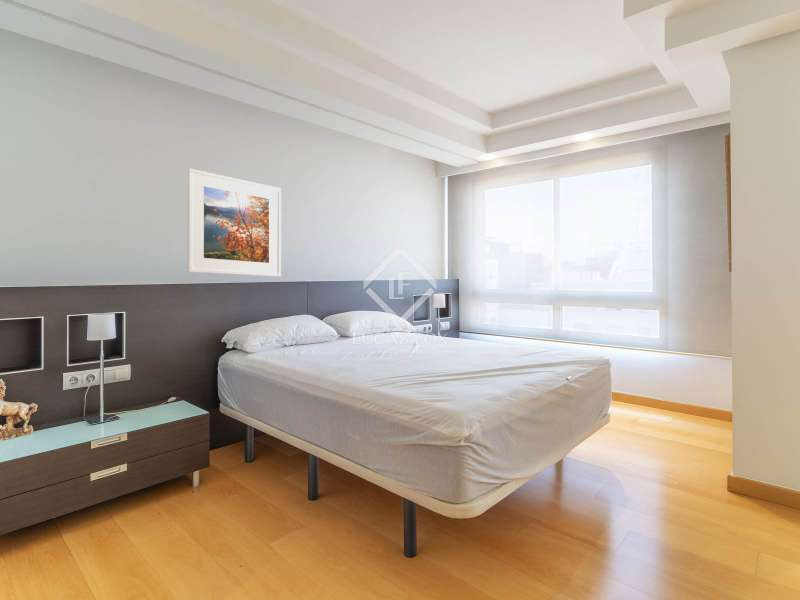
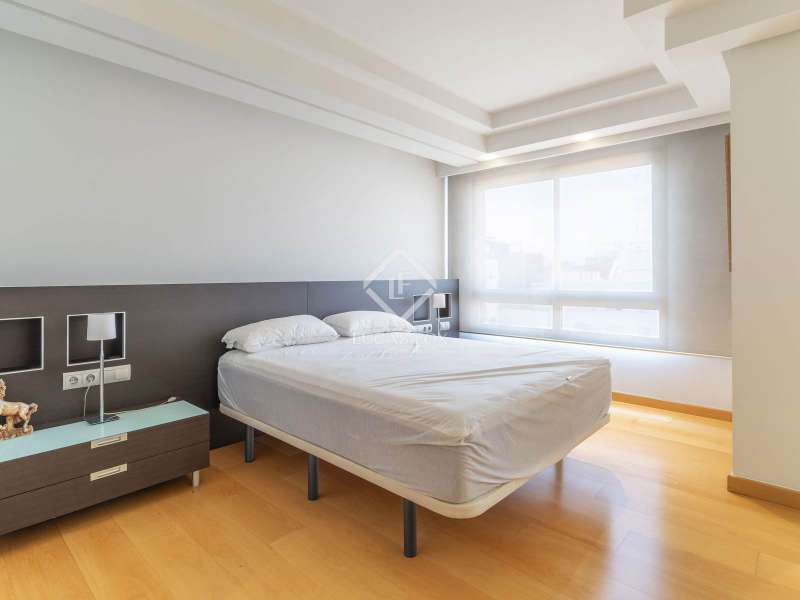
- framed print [187,167,282,278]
